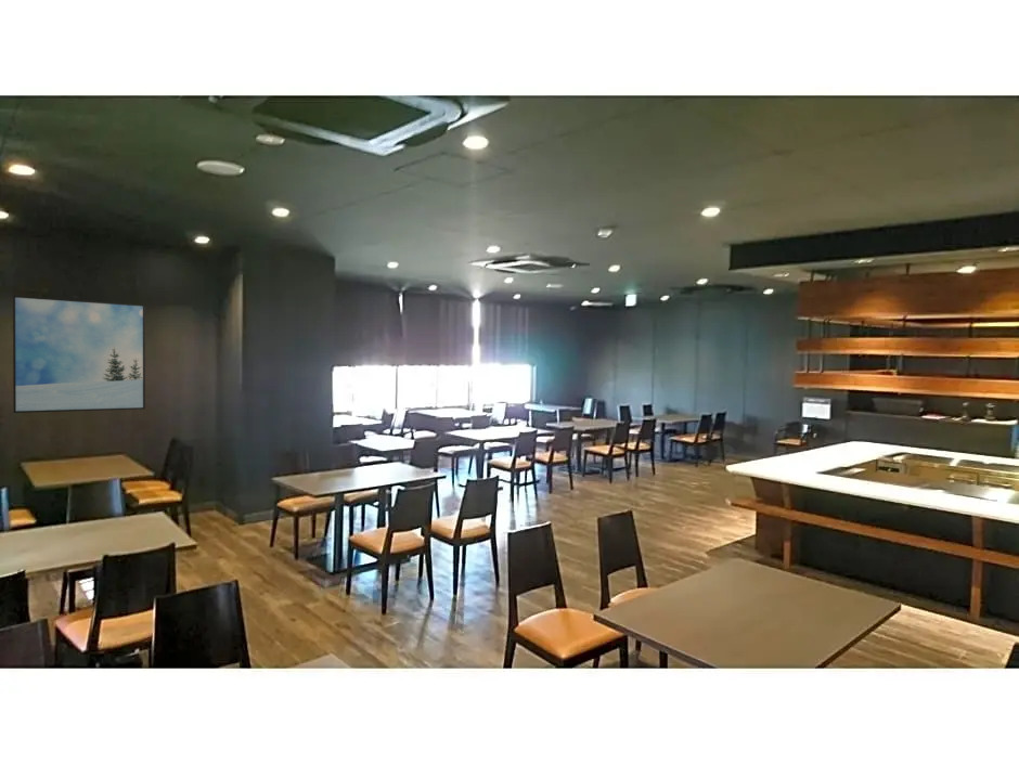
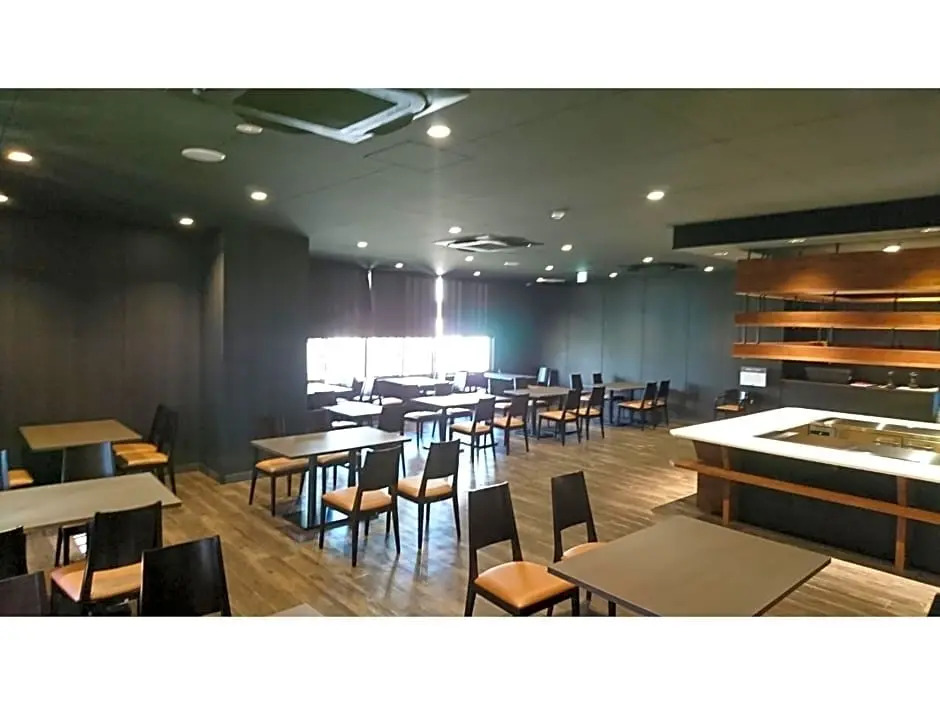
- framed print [12,295,146,414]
